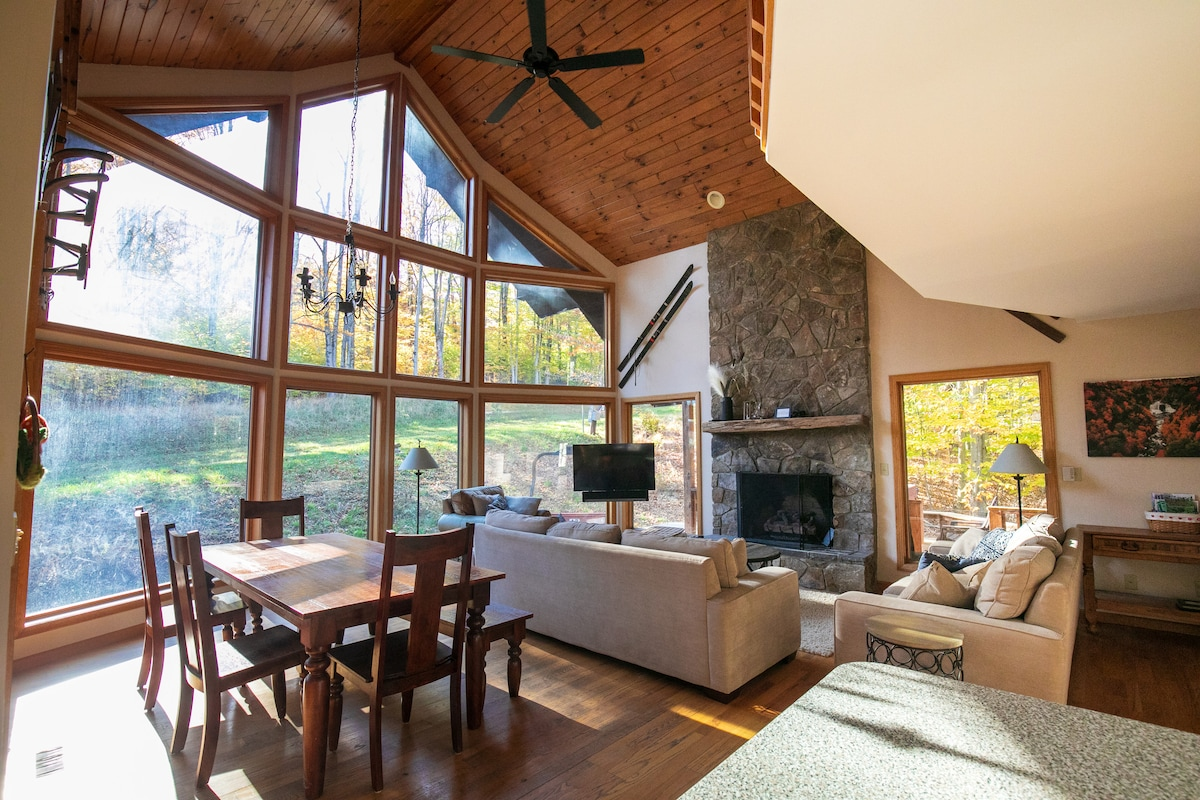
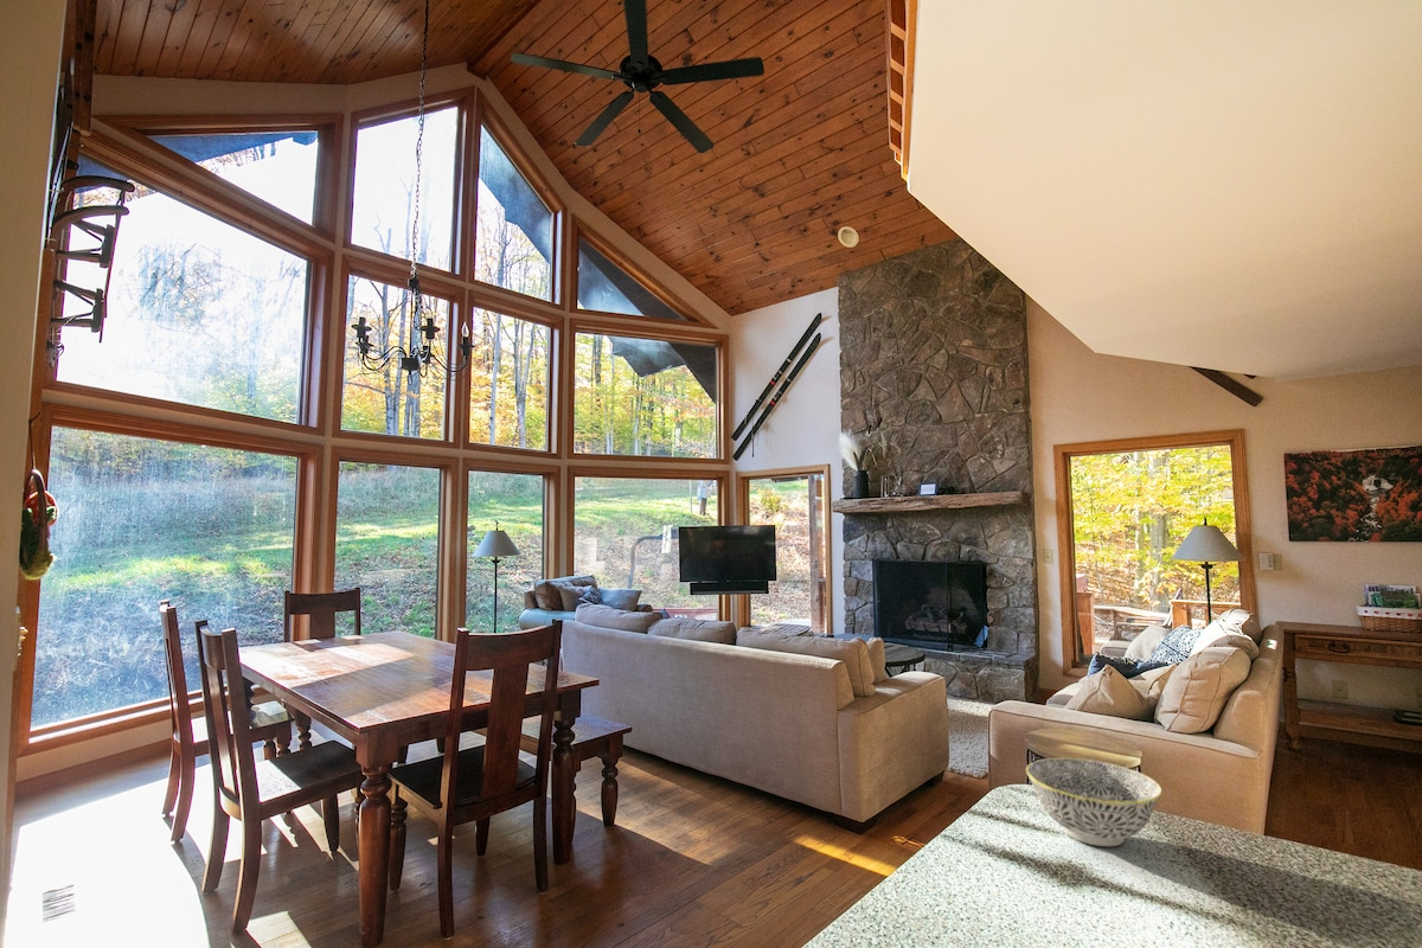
+ bowl [1025,757,1162,847]
